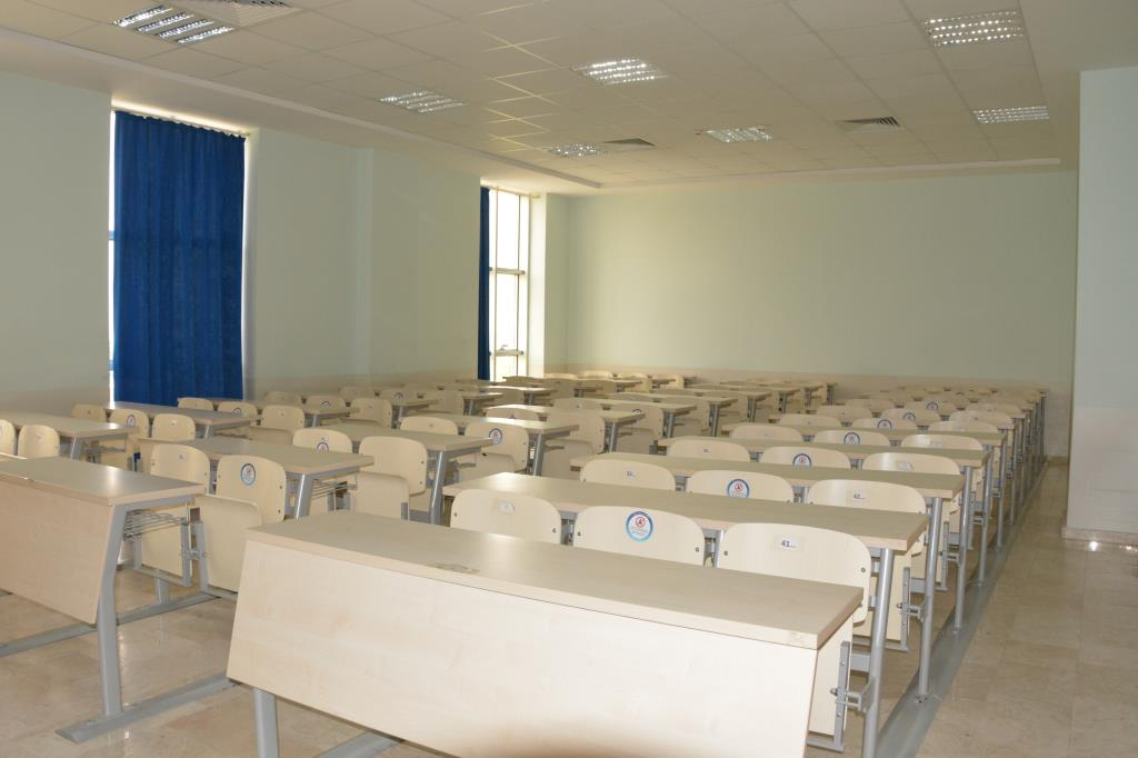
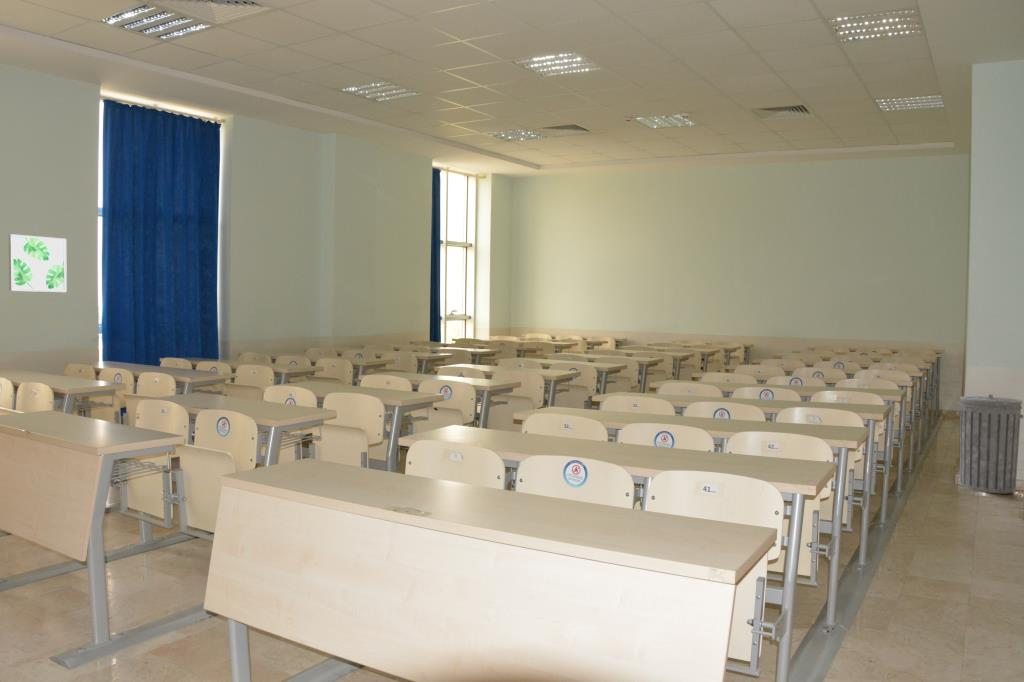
+ wall art [8,233,68,293]
+ trash can [956,393,1024,494]
